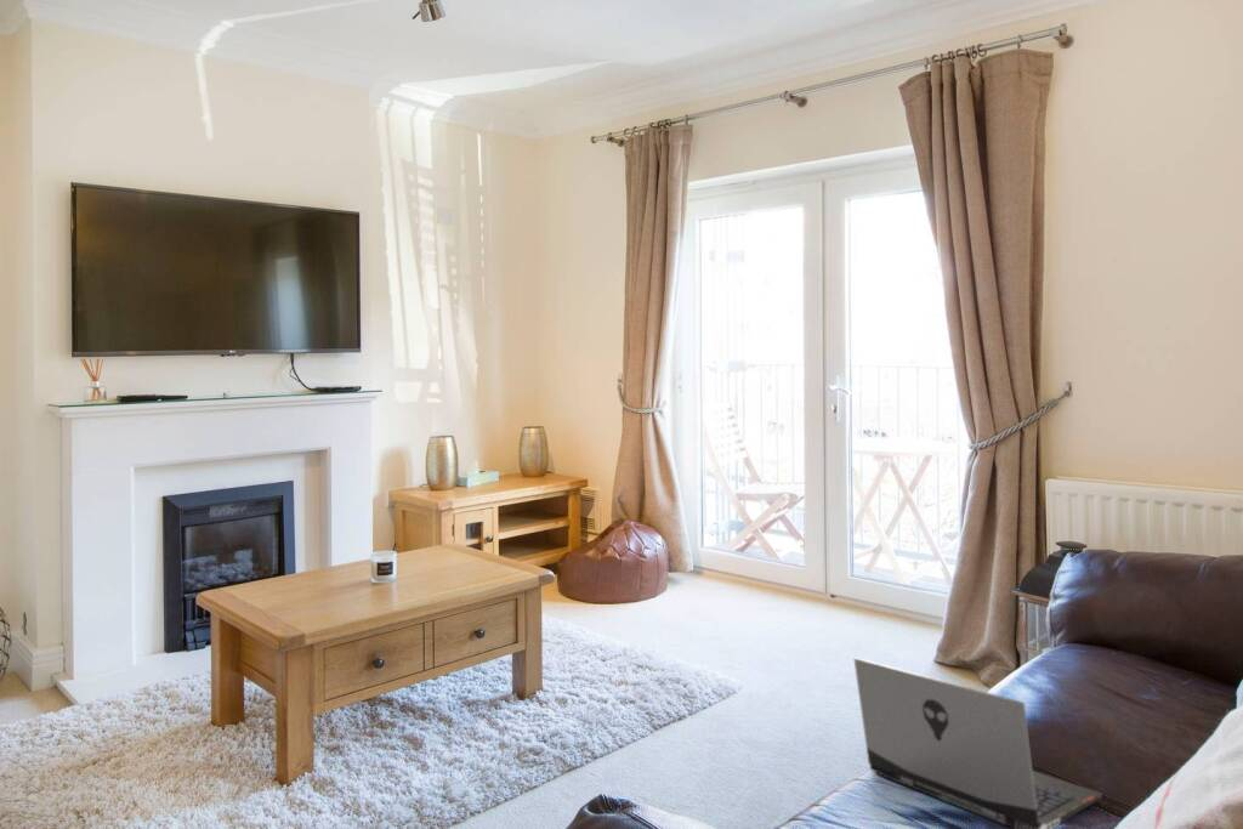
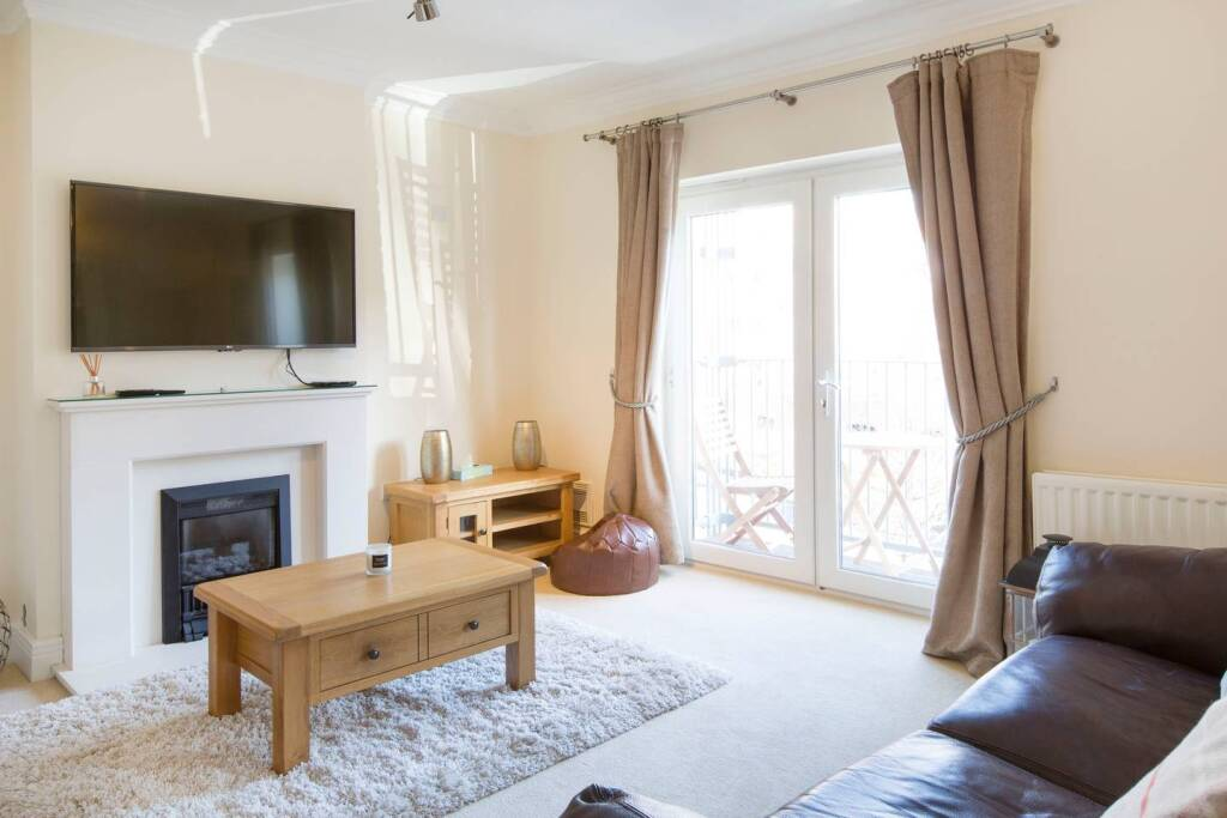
- laptop computer [853,657,1102,829]
